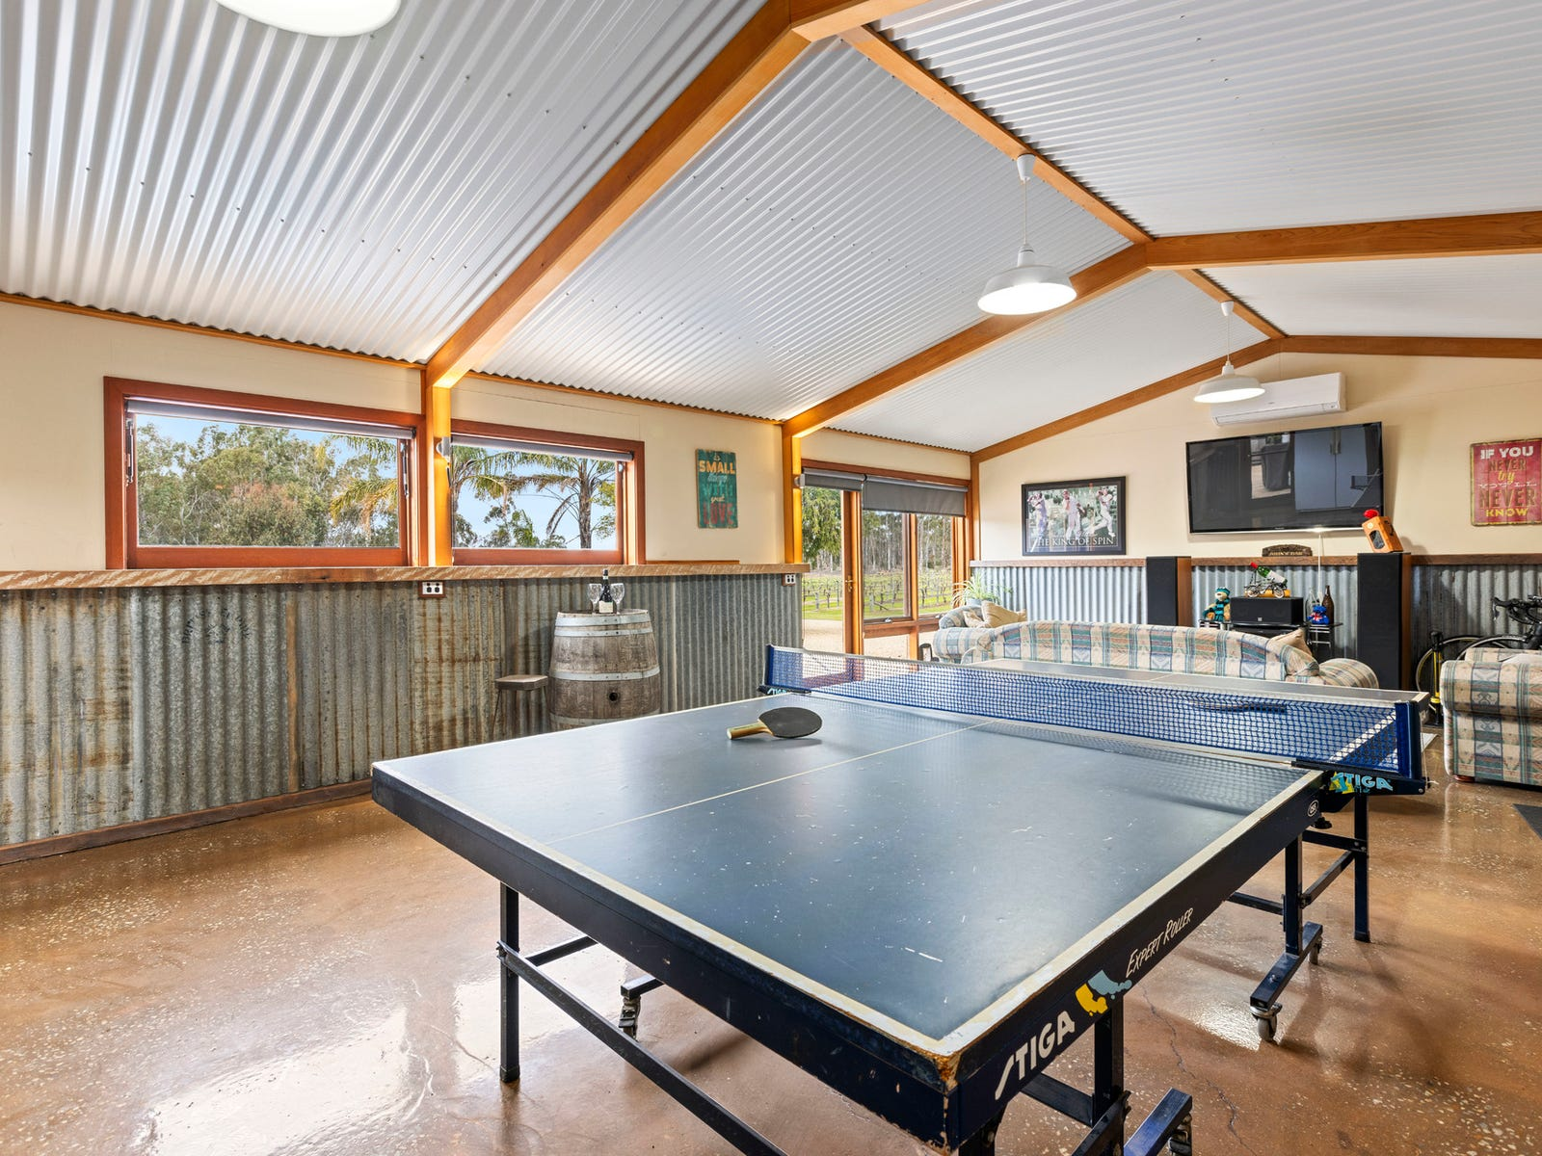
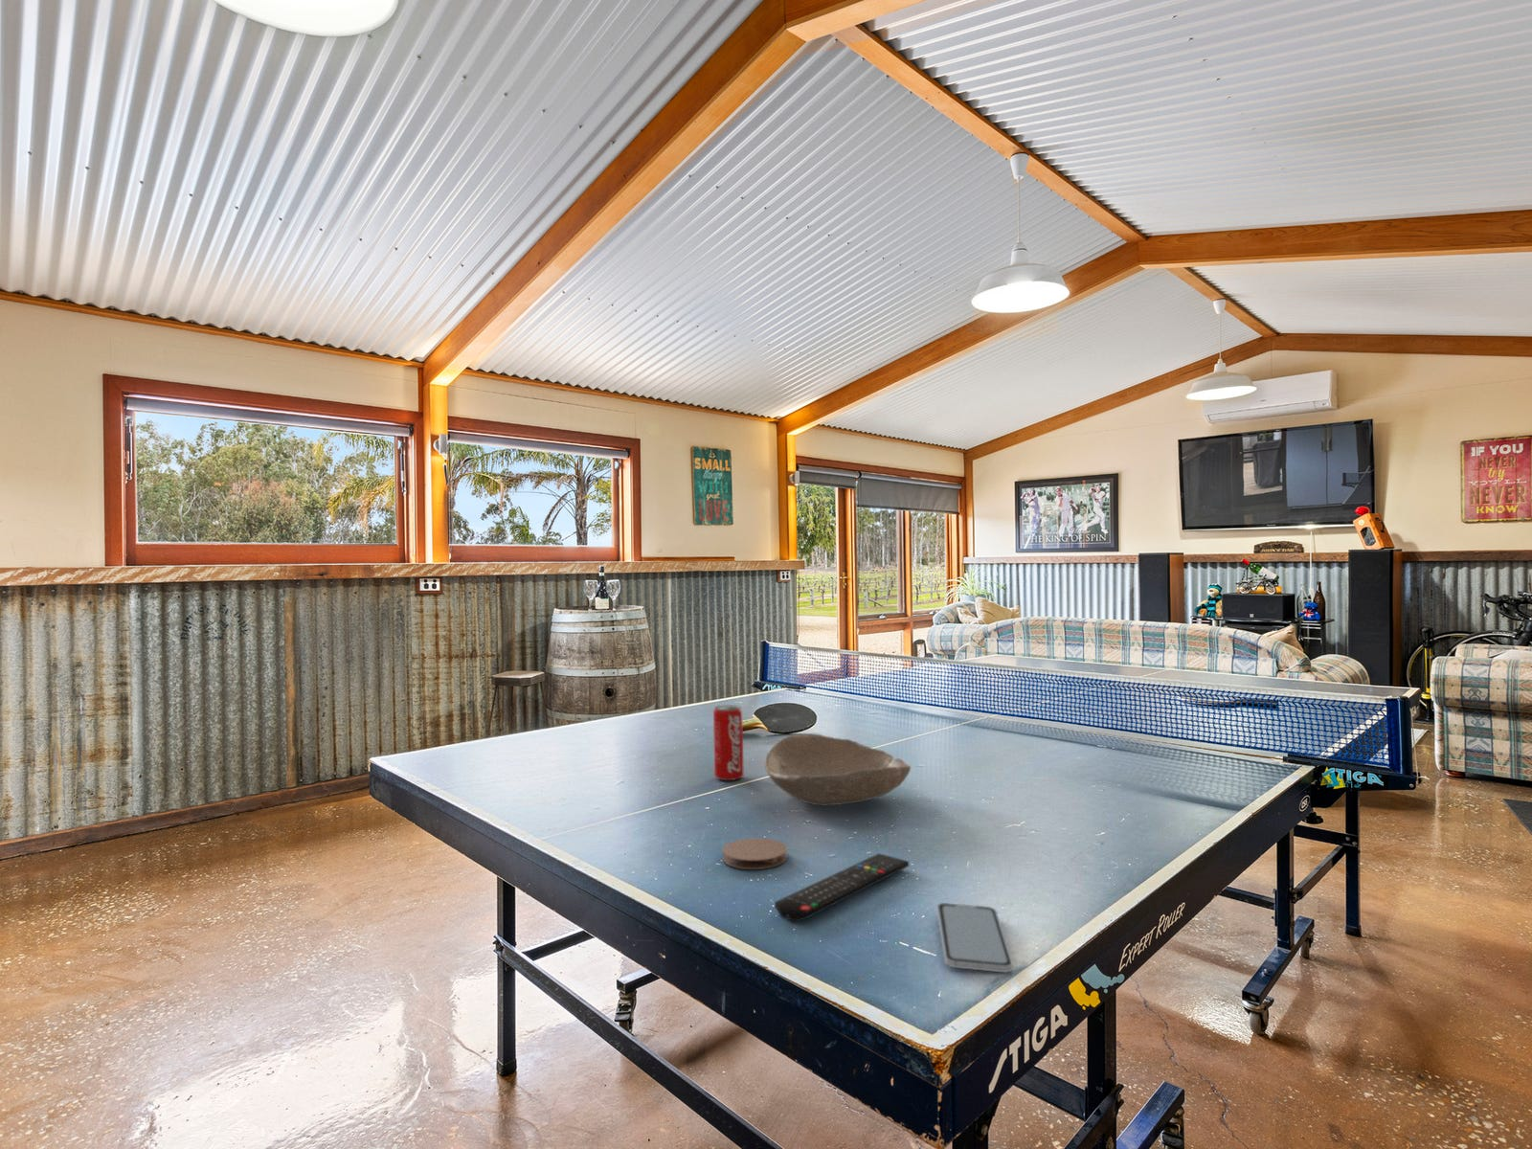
+ beverage can [713,705,745,781]
+ coaster [721,836,788,870]
+ smartphone [936,902,1014,973]
+ bowl [764,733,912,807]
+ remote control [773,852,910,922]
